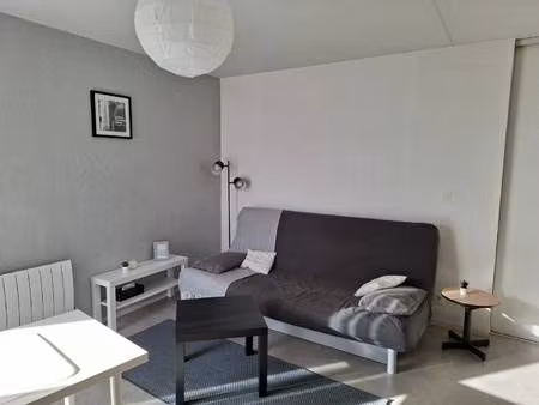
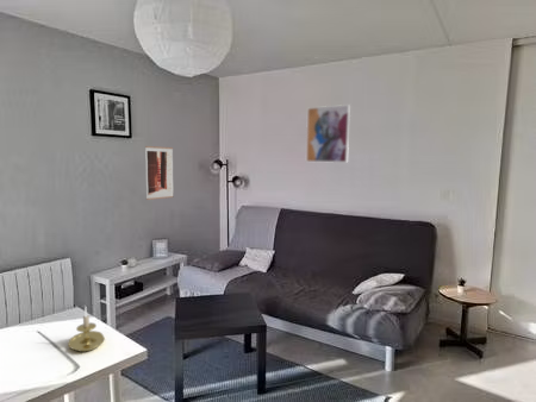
+ candle holder [68,306,106,353]
+ wall art [144,145,174,201]
+ wall art [305,103,351,164]
